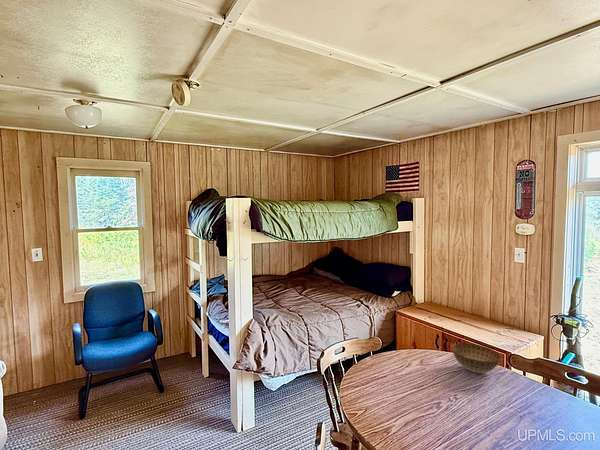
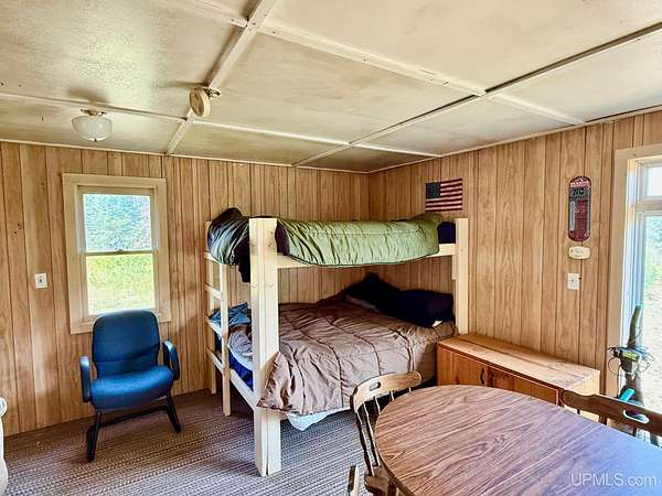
- bowl [452,342,501,374]
